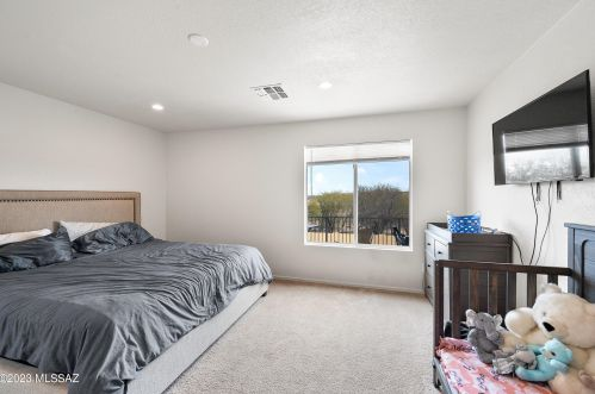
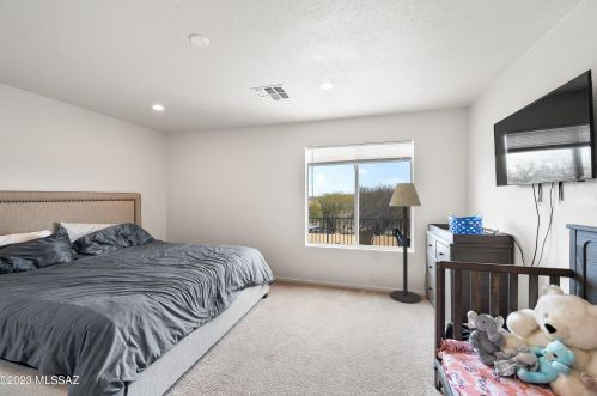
+ floor lamp [388,182,422,304]
